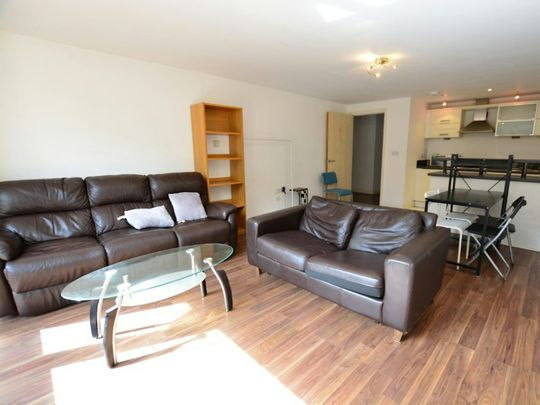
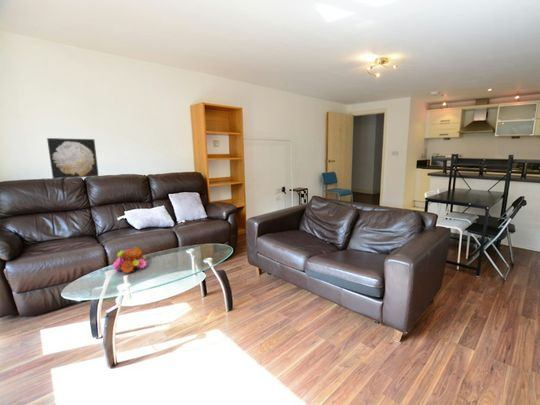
+ flower bouquet [112,246,148,274]
+ wall art [46,137,100,180]
